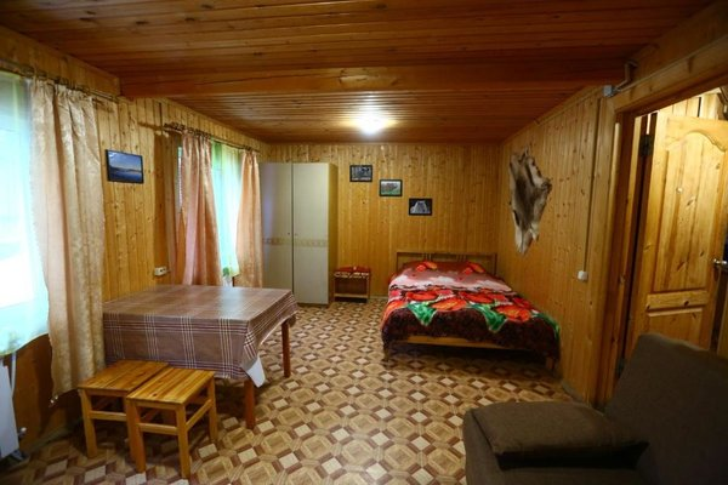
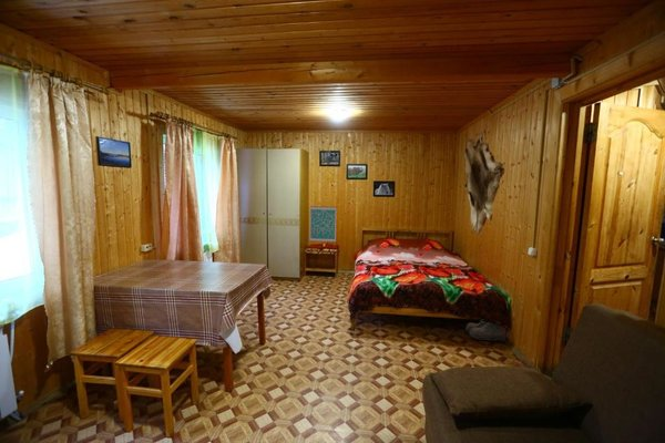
+ boots [464,320,508,342]
+ wall art [308,205,338,244]
